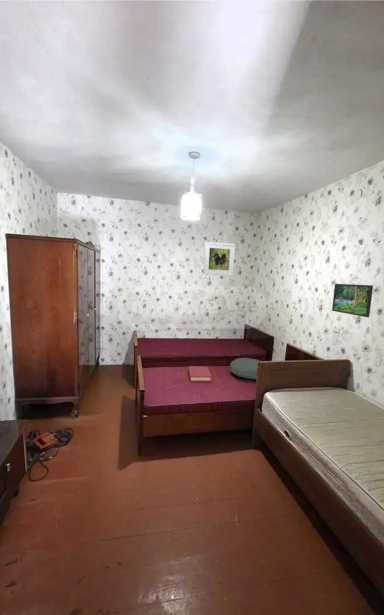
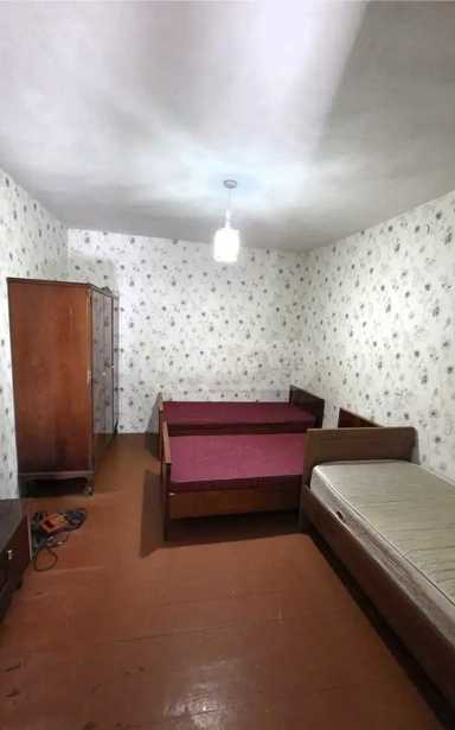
- hardback book [188,365,213,383]
- pillow [228,357,260,380]
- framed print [331,283,374,318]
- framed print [202,241,236,277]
